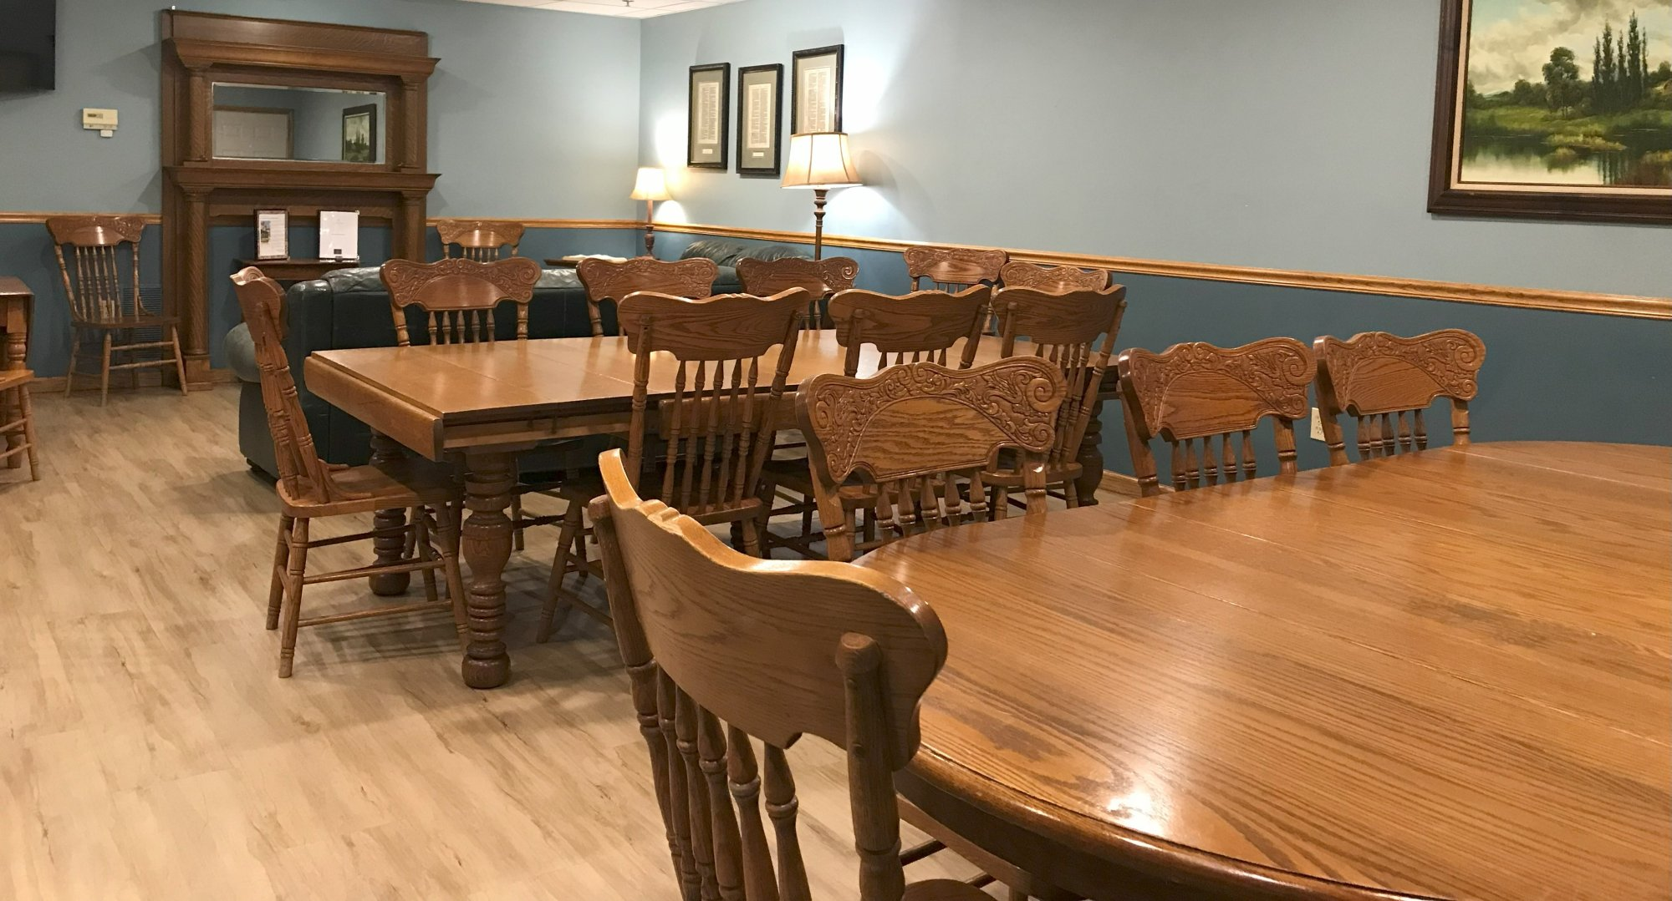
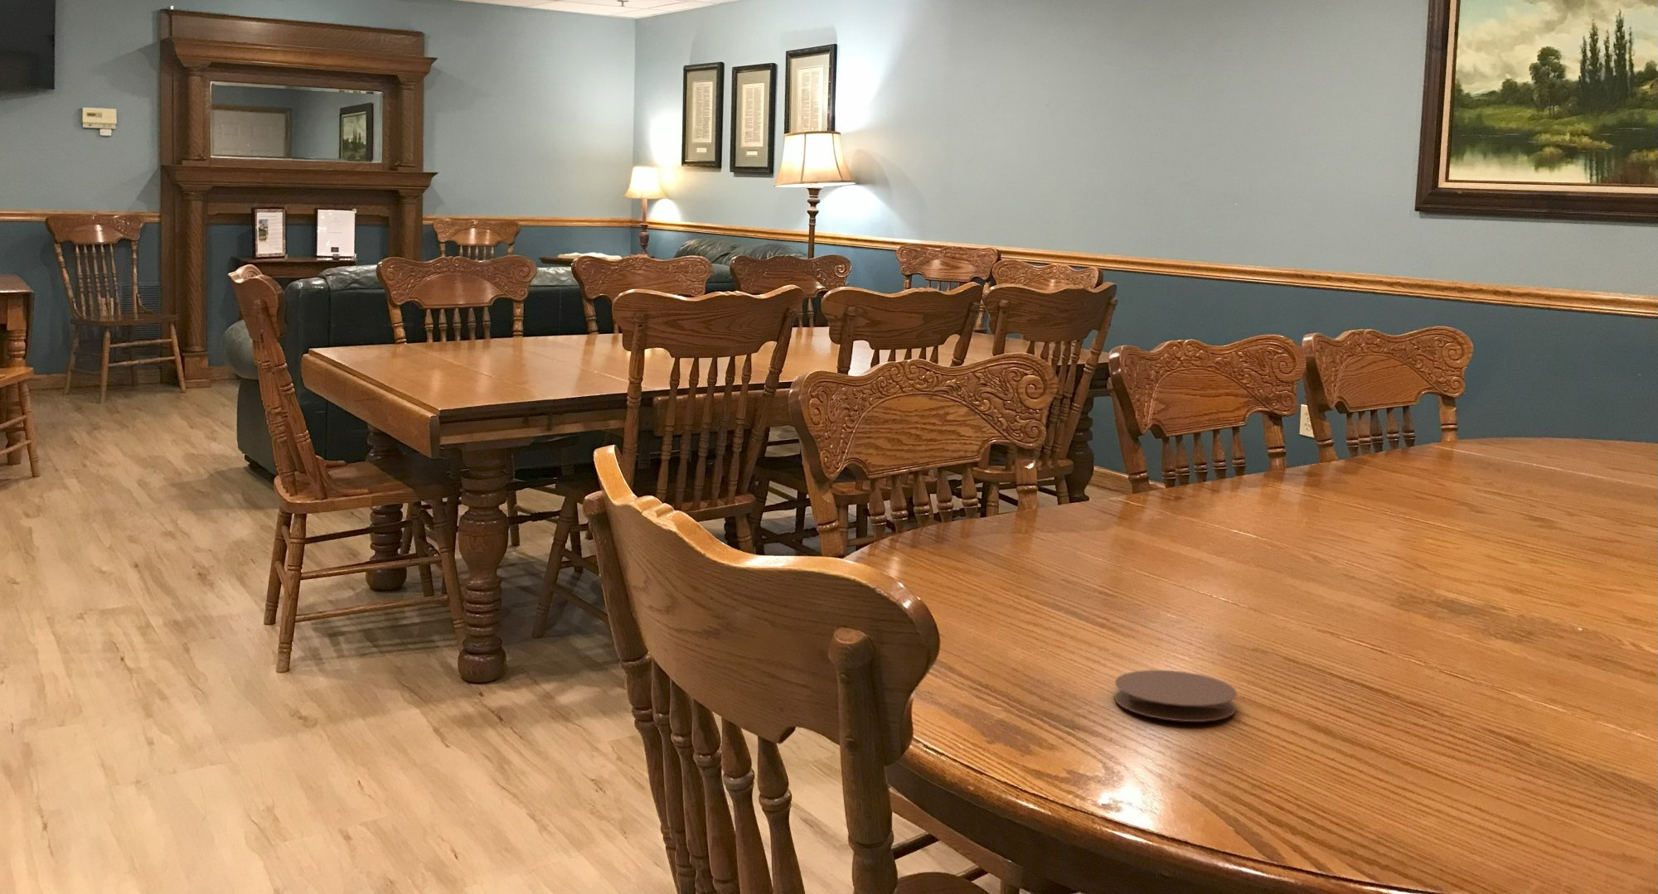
+ coaster [1113,669,1237,722]
